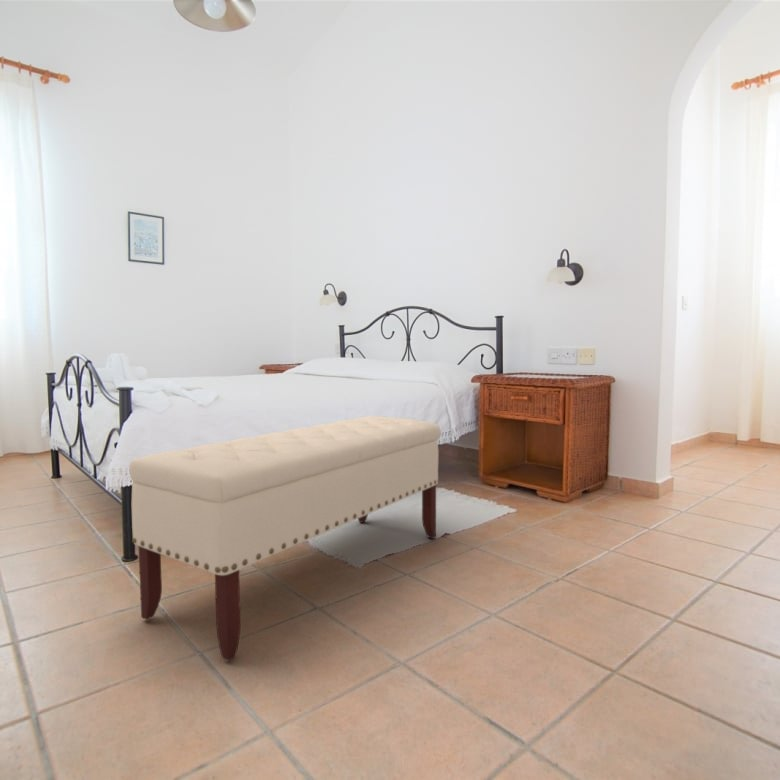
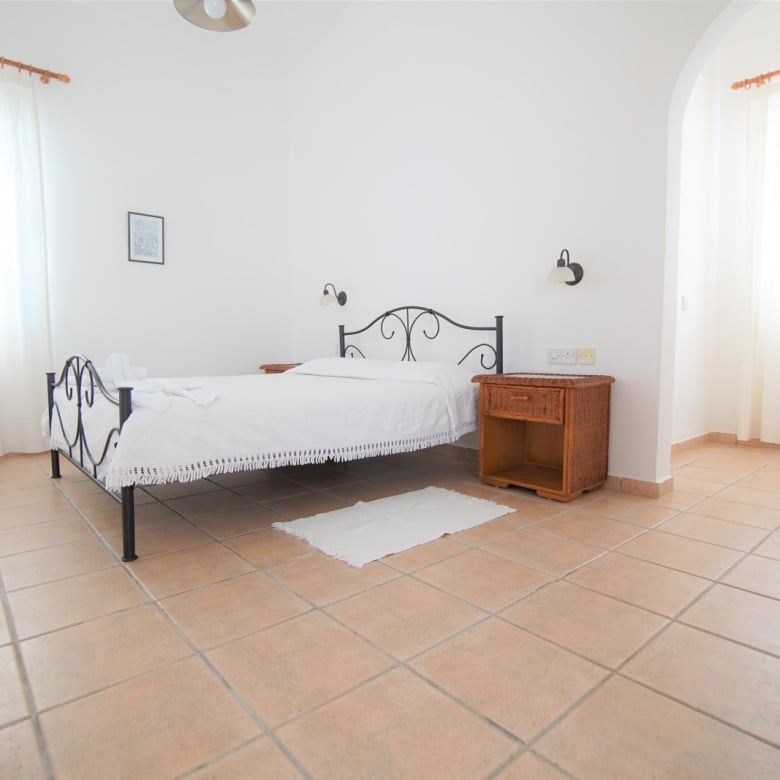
- bench [128,415,442,662]
